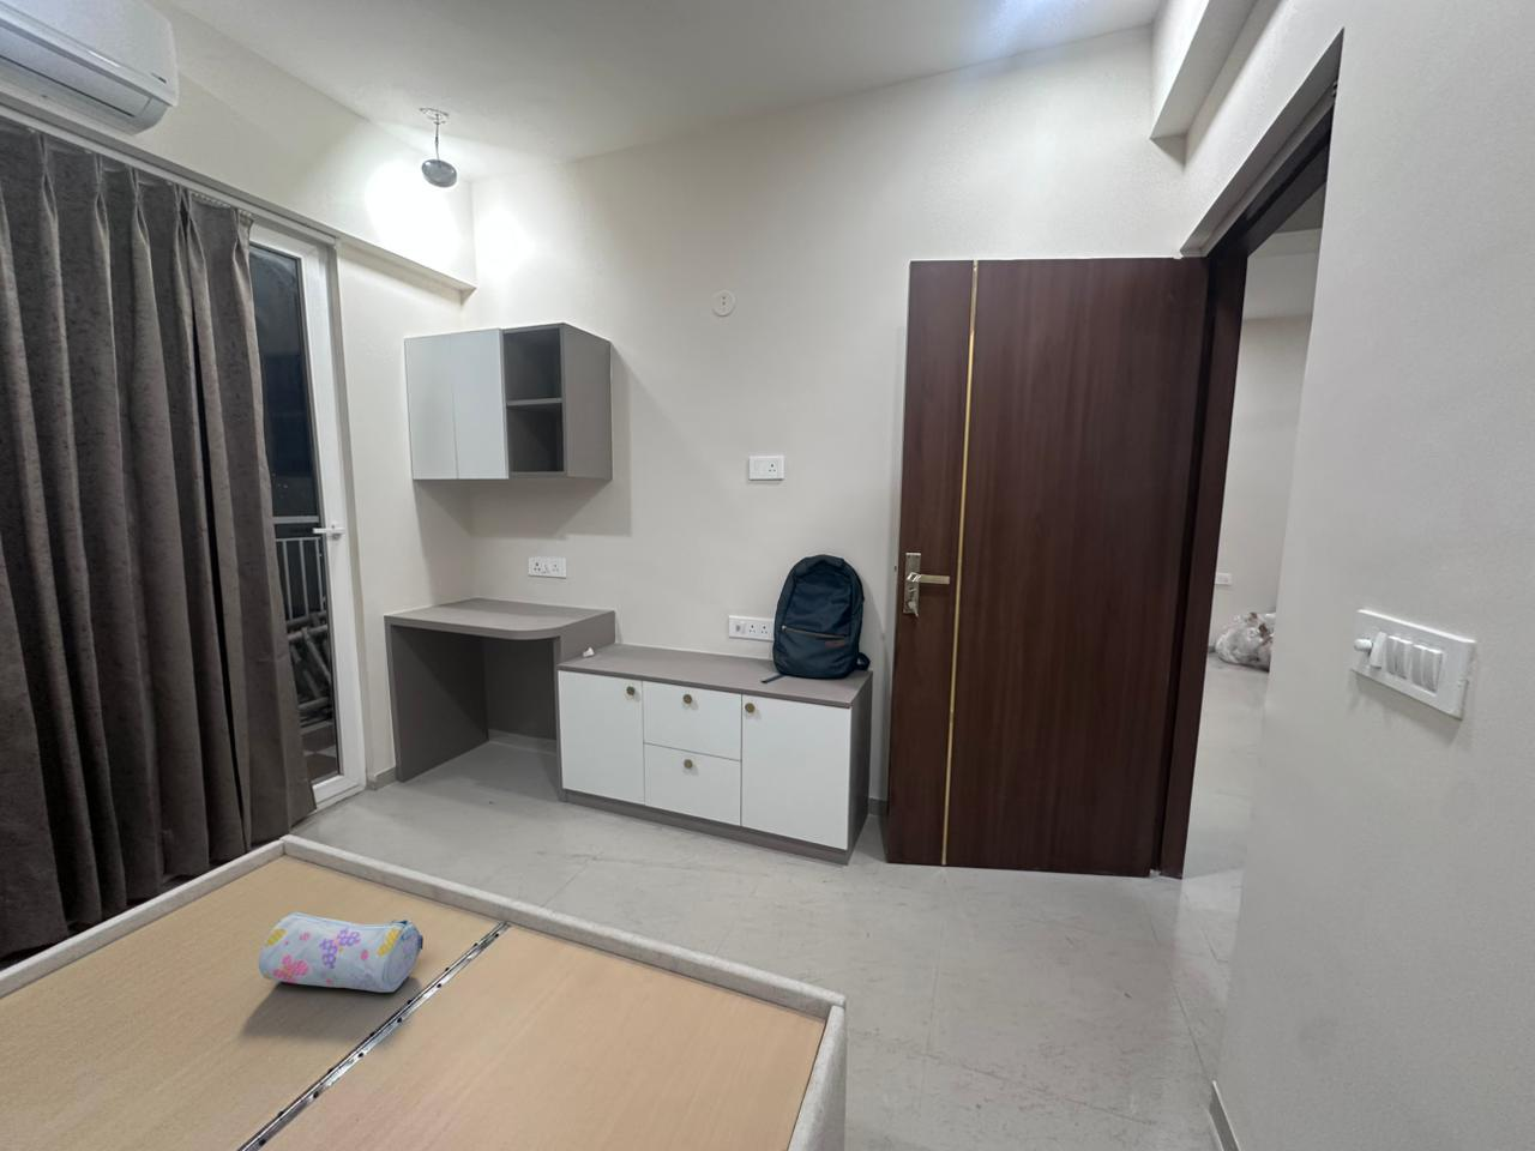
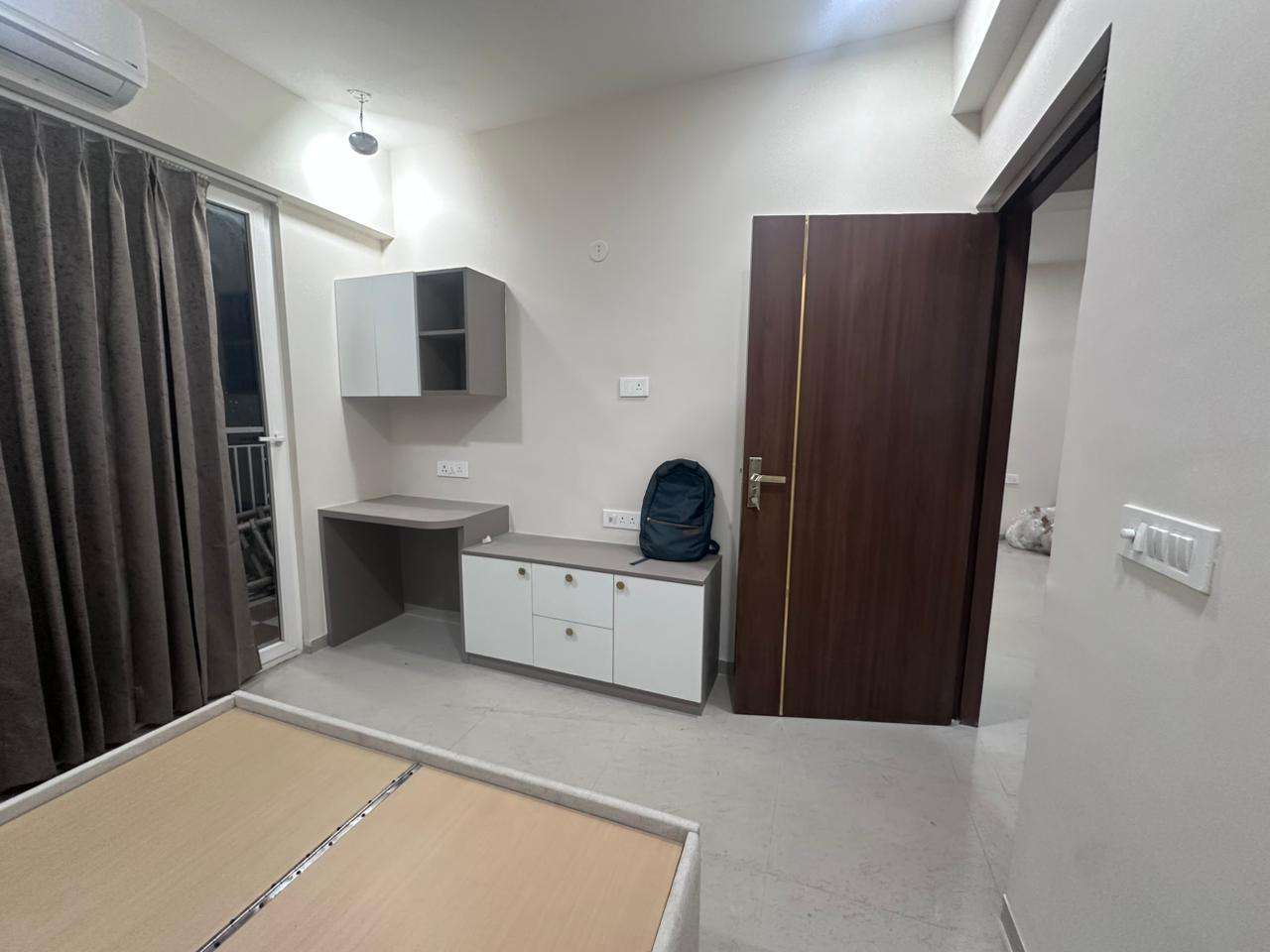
- pencil case [257,912,424,994]
